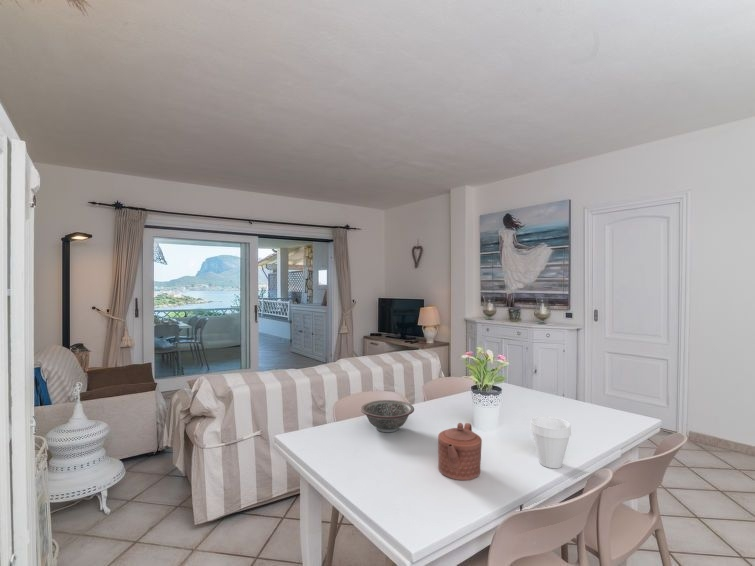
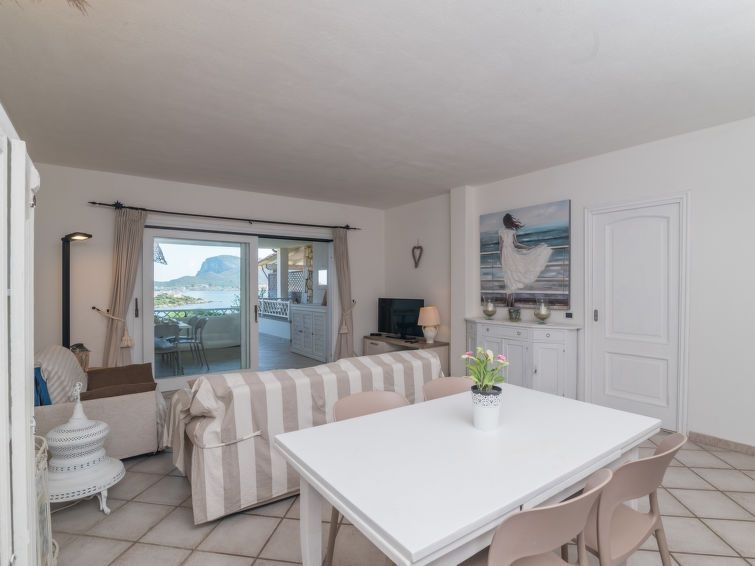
- decorative bowl [360,399,415,433]
- teapot [437,422,483,481]
- cup [530,415,572,469]
